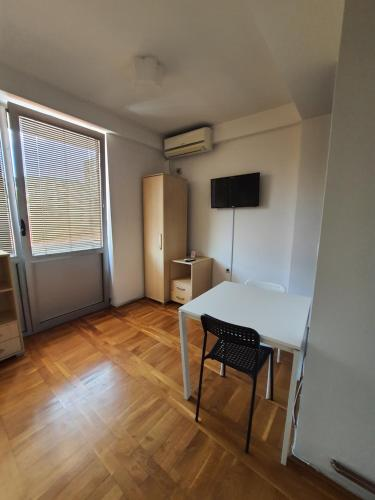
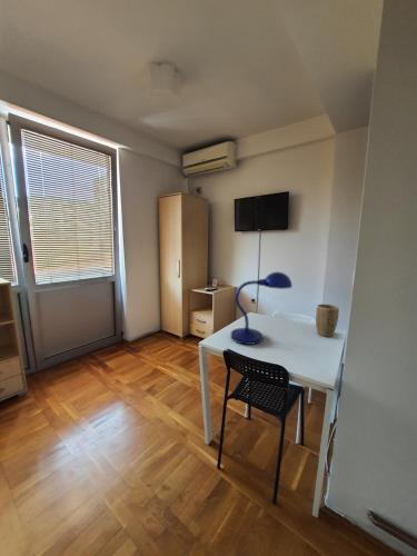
+ desk lamp [230,271,294,346]
+ plant pot [315,302,340,338]
